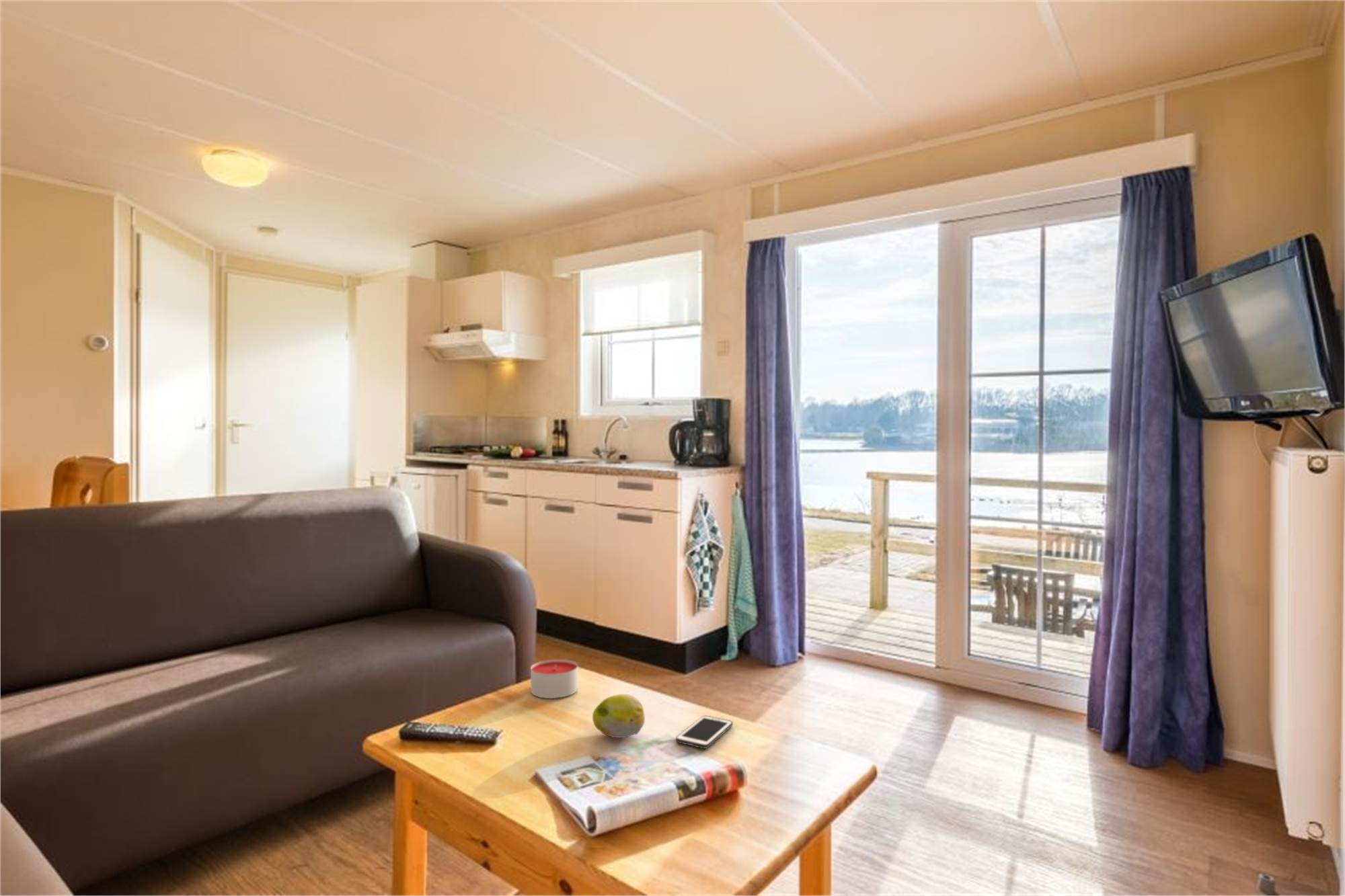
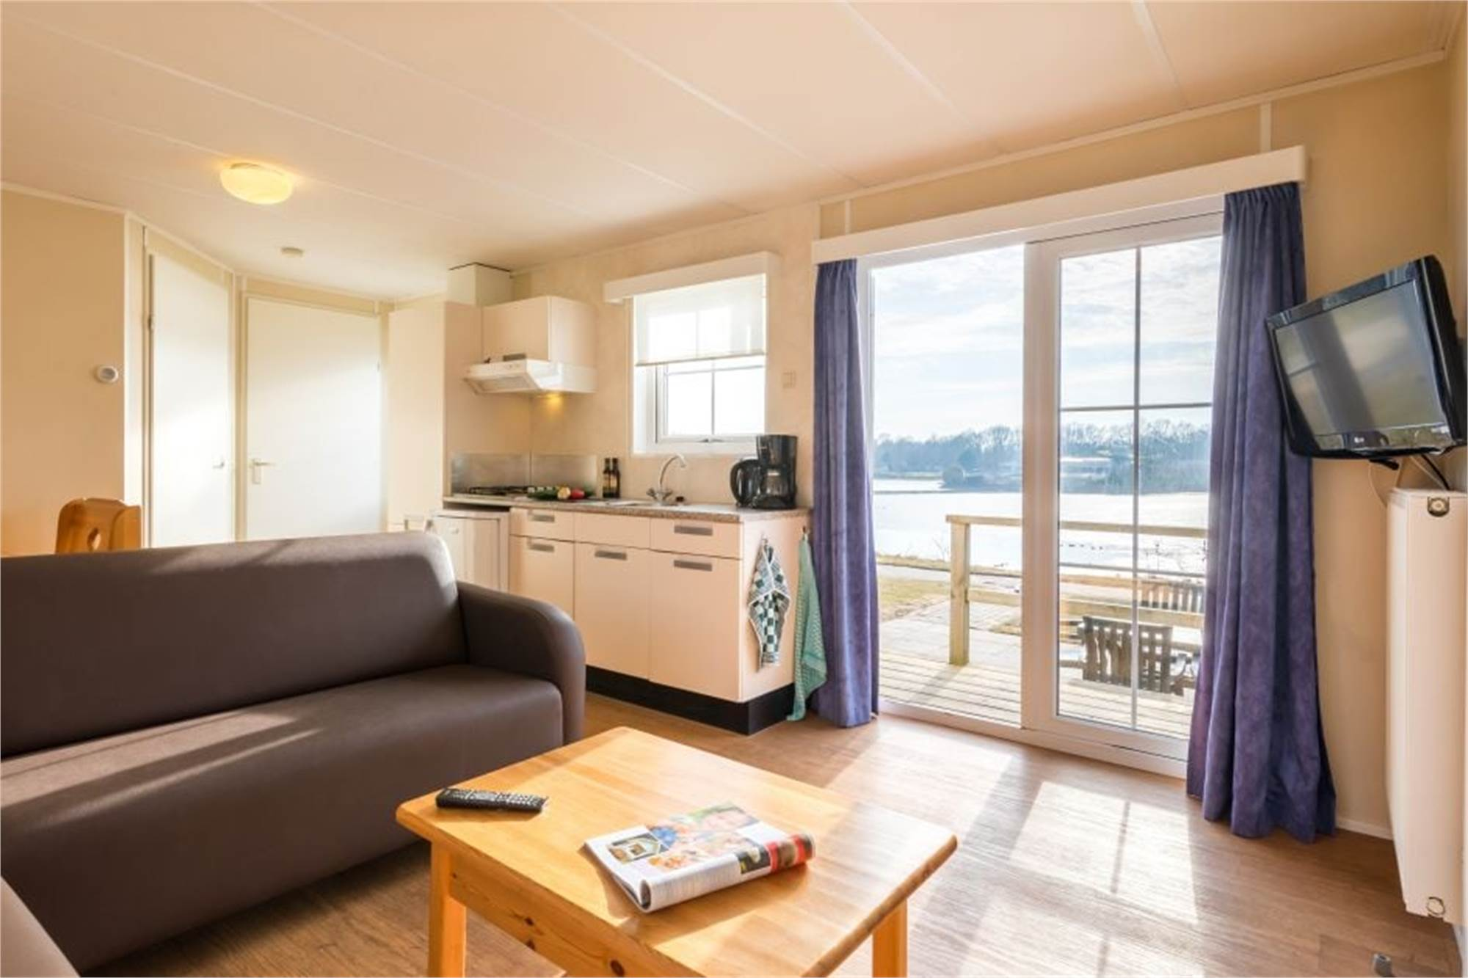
- fruit [592,694,646,739]
- candle [530,659,578,699]
- cell phone [675,715,734,749]
